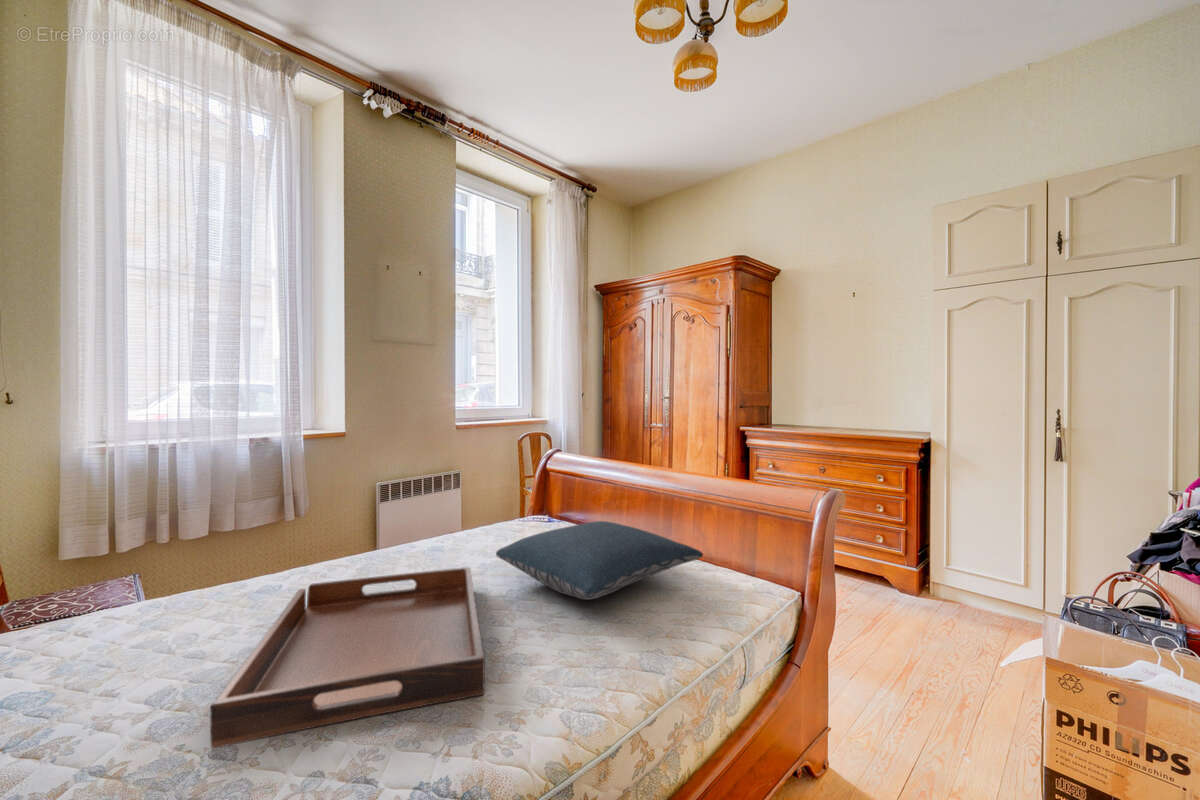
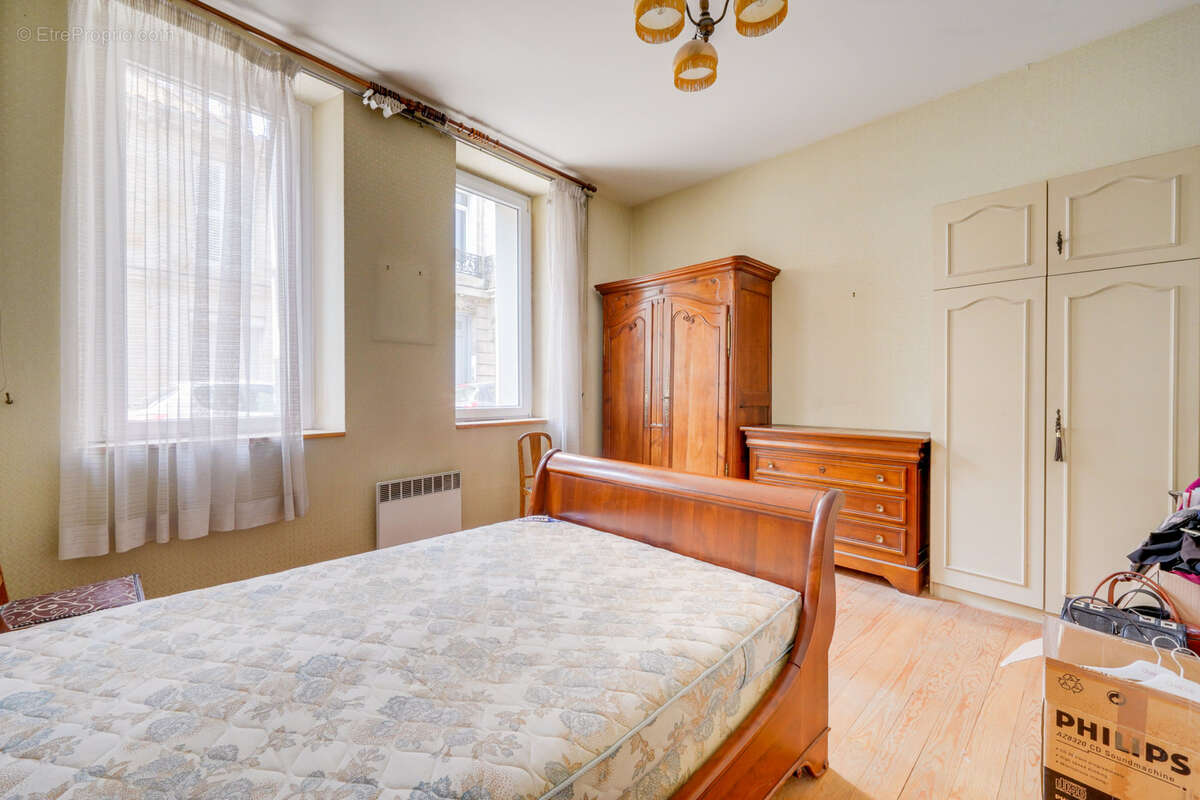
- serving tray [209,566,486,749]
- pillow [495,520,704,601]
